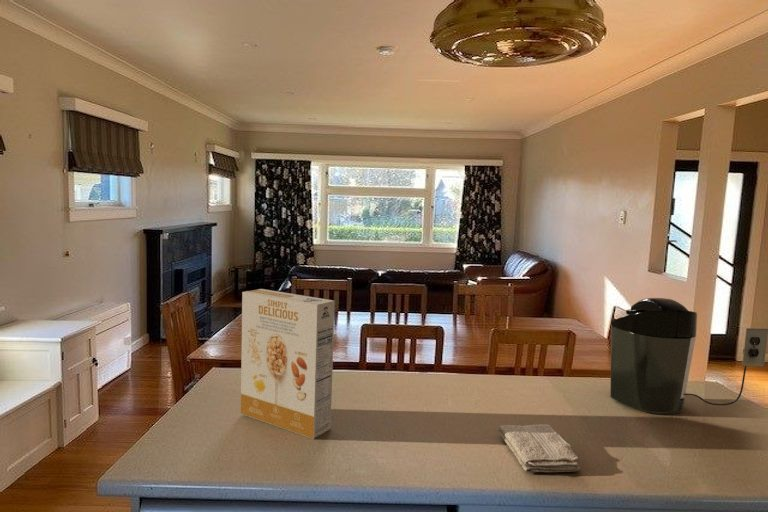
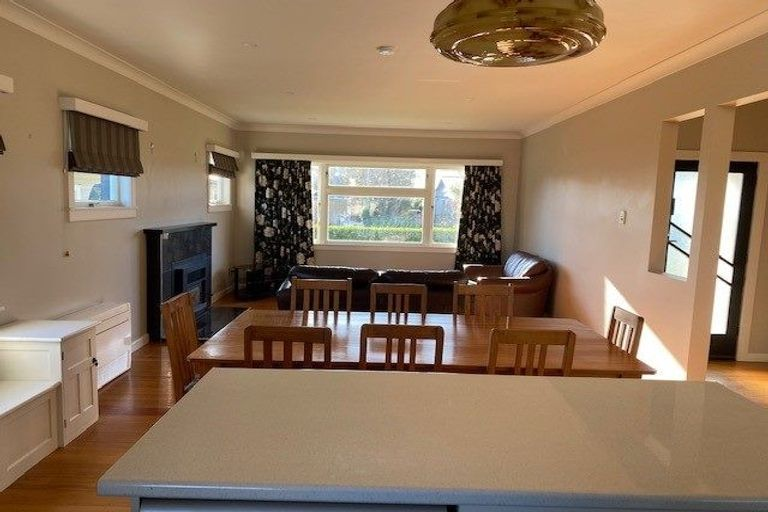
- washcloth [497,423,581,474]
- coffee maker [609,297,768,415]
- cereal box [240,288,336,440]
